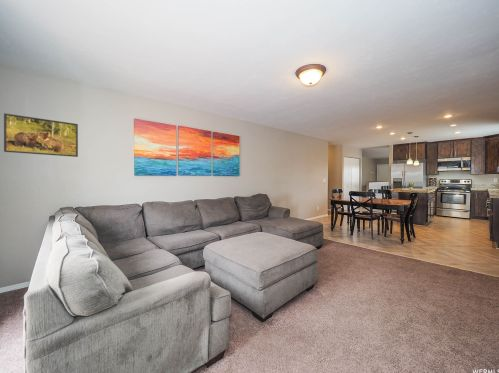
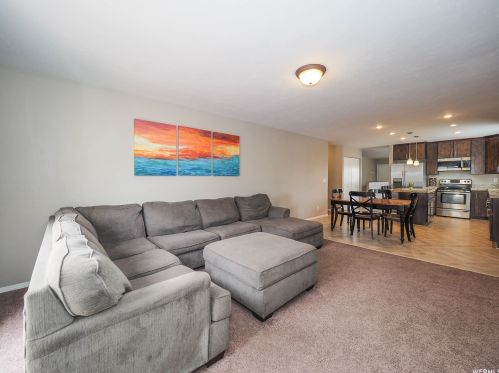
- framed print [3,112,79,158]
